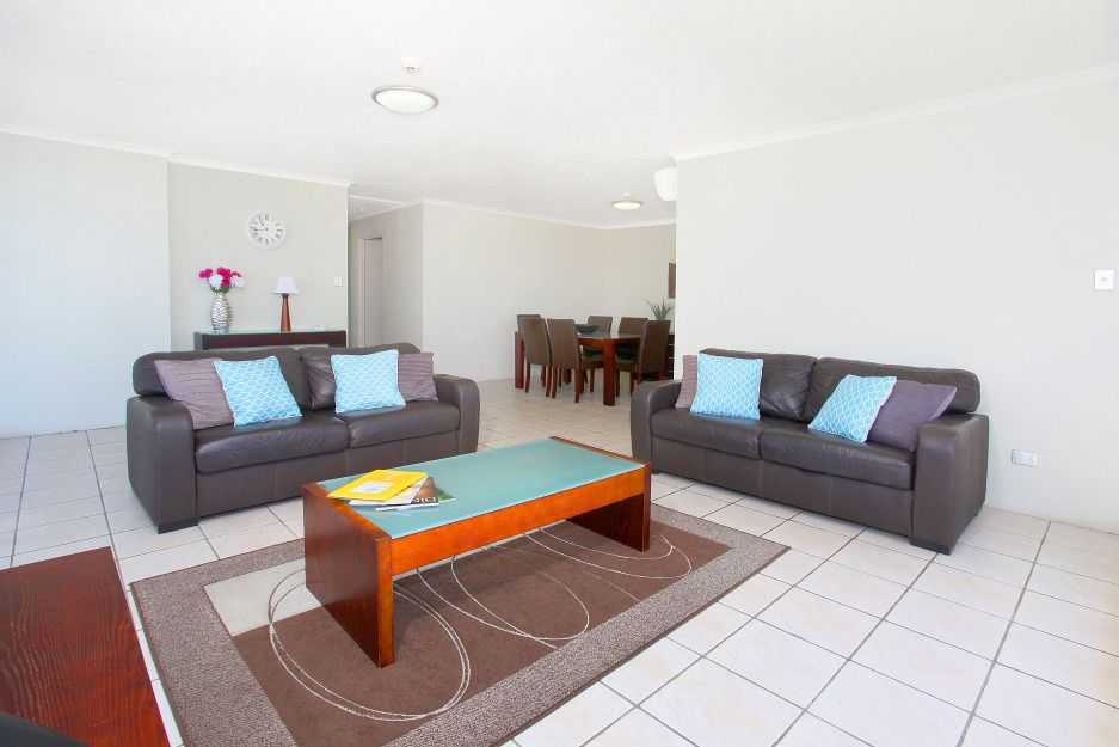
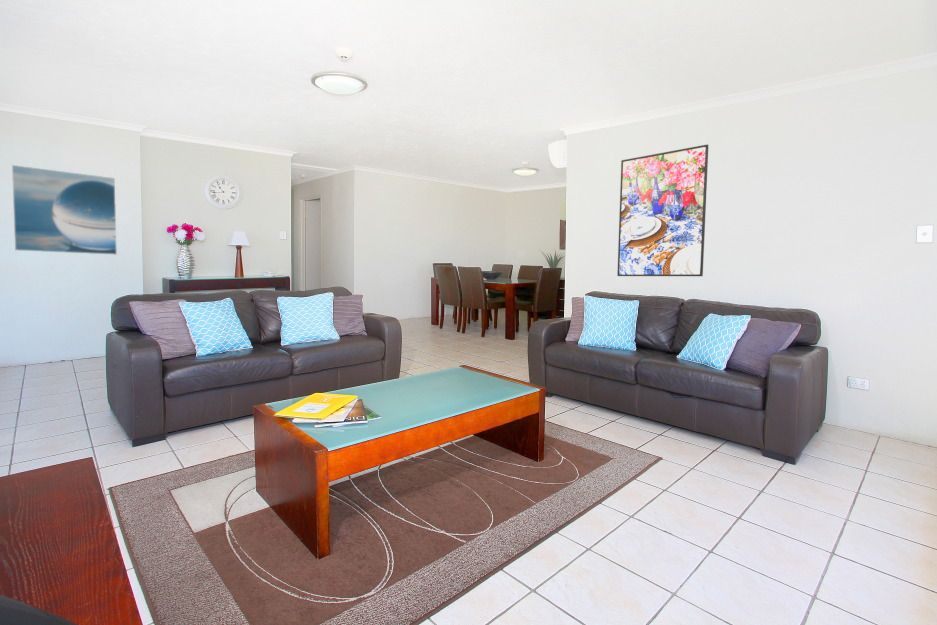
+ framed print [11,164,118,256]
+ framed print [616,144,709,277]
